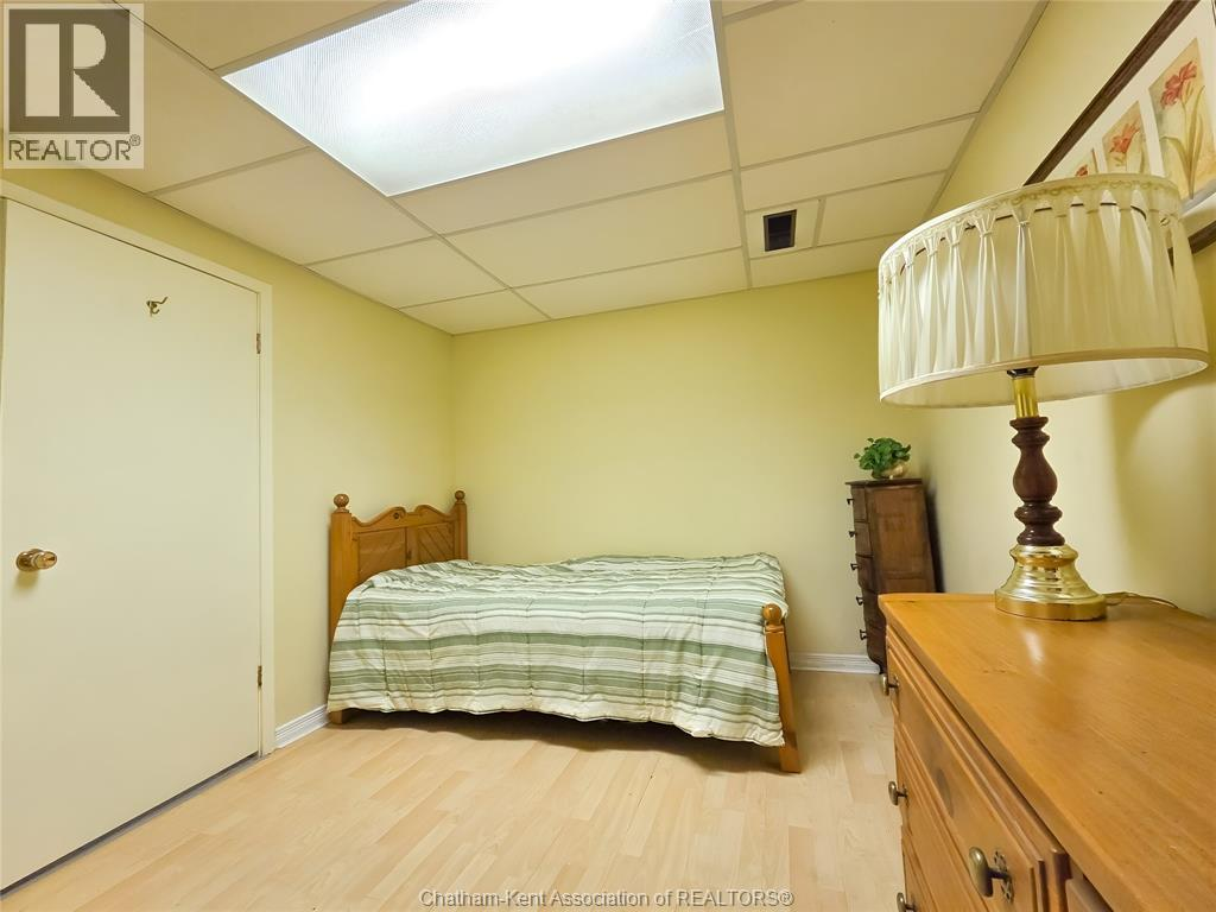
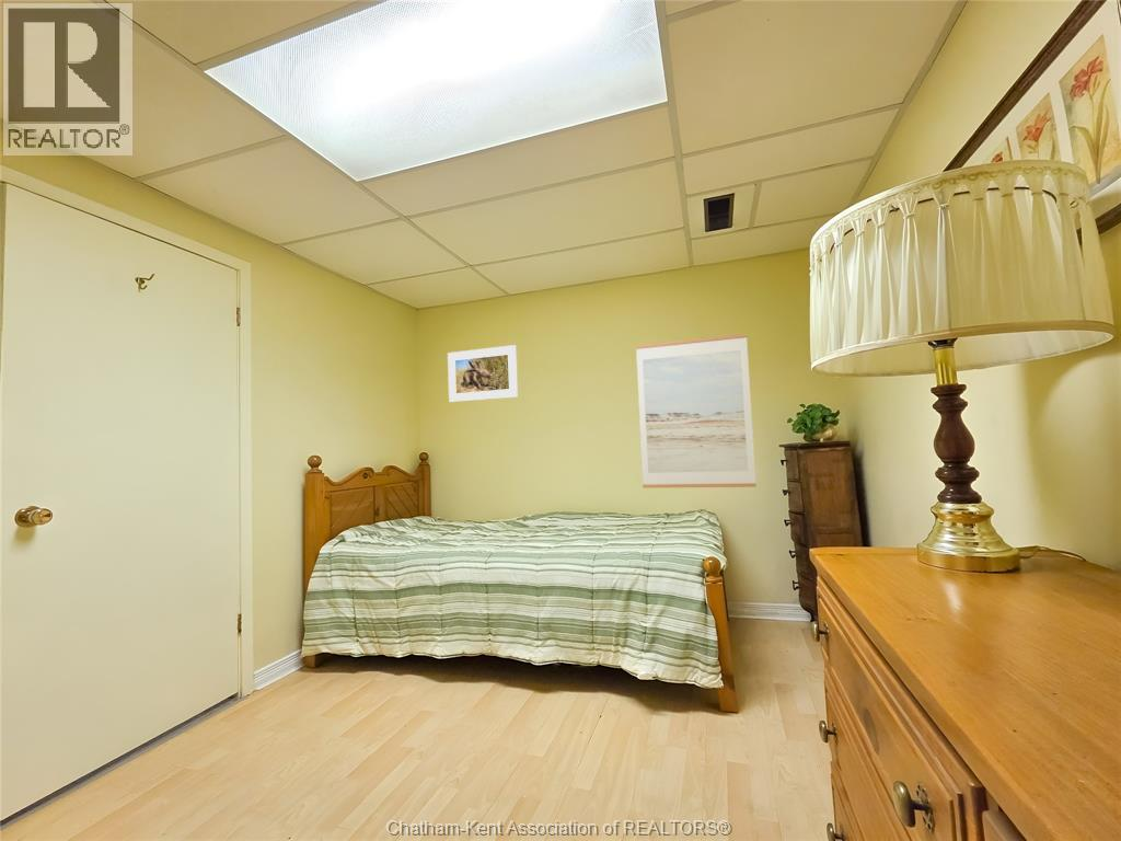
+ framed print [447,344,519,403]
+ wall art [635,332,758,489]
